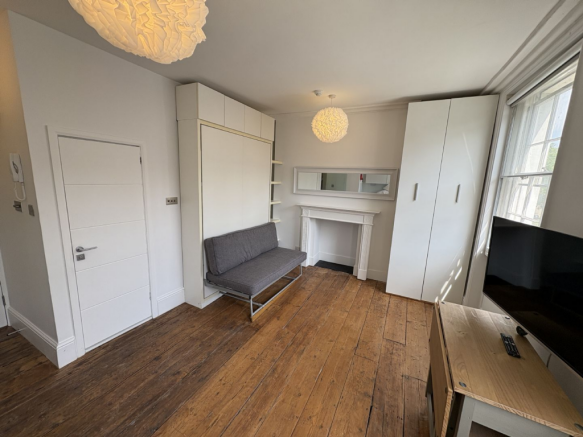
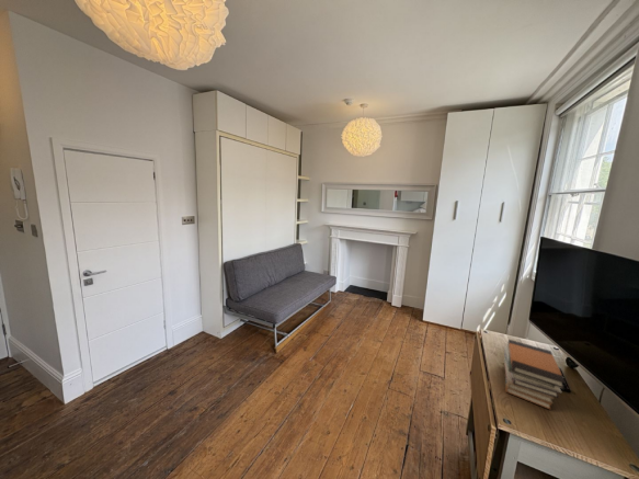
+ book stack [503,339,567,410]
